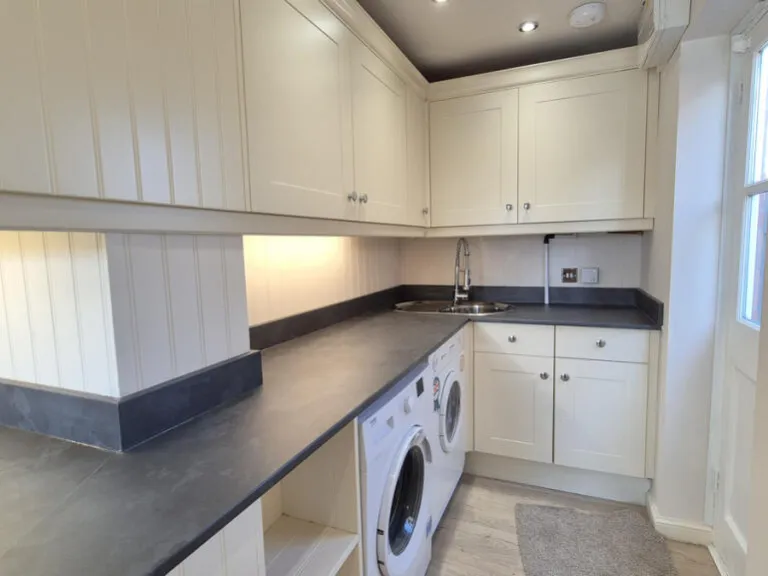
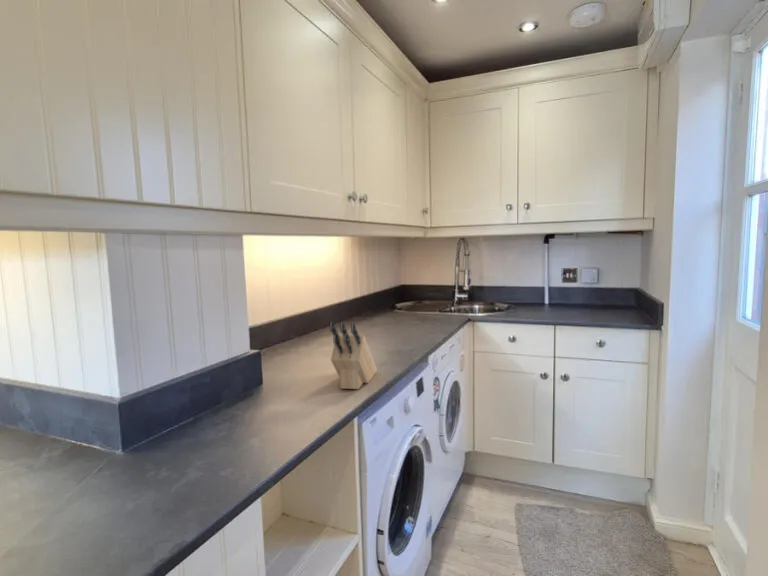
+ knife block [329,321,378,390]
